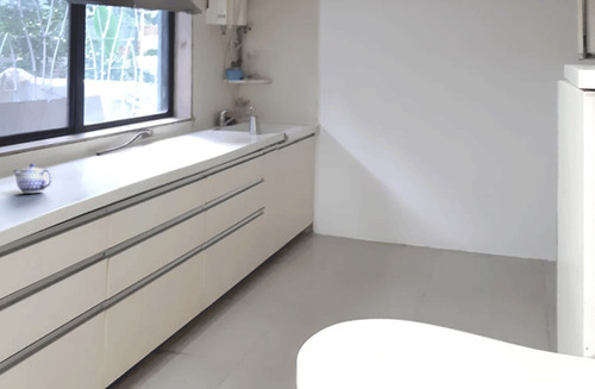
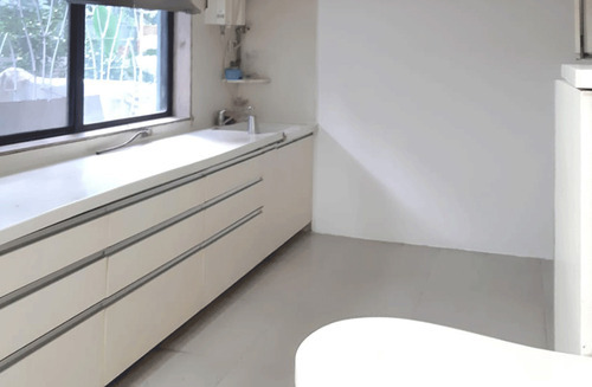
- teapot [12,163,54,194]
